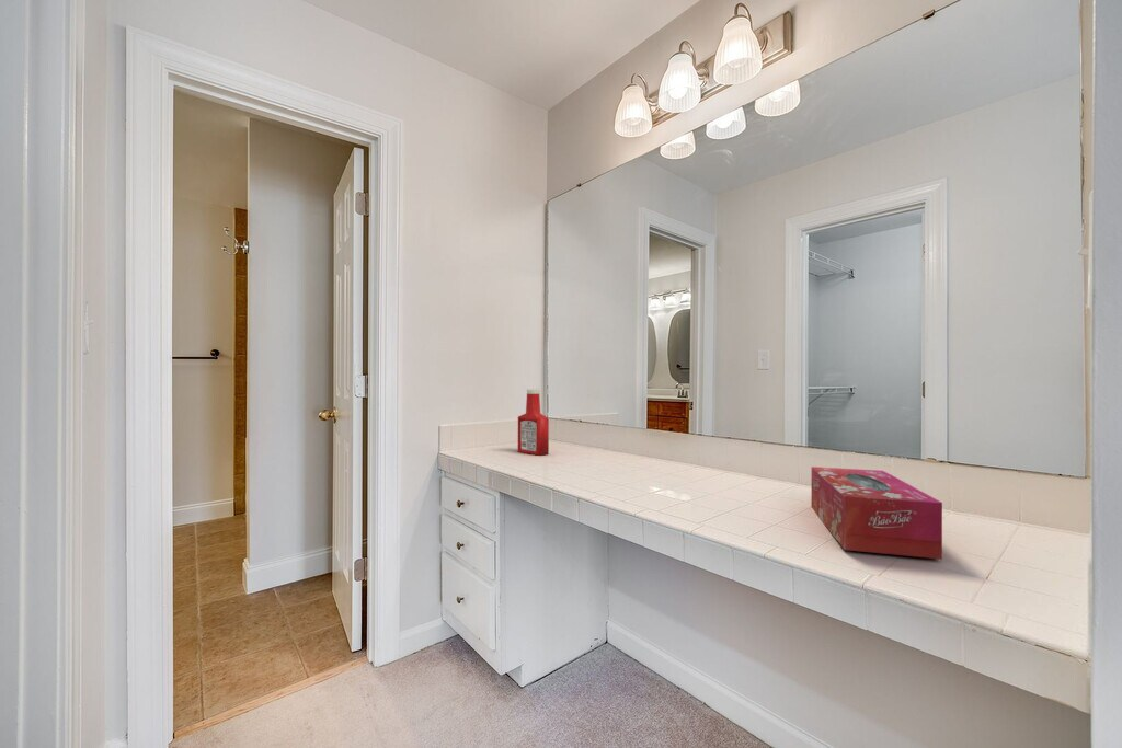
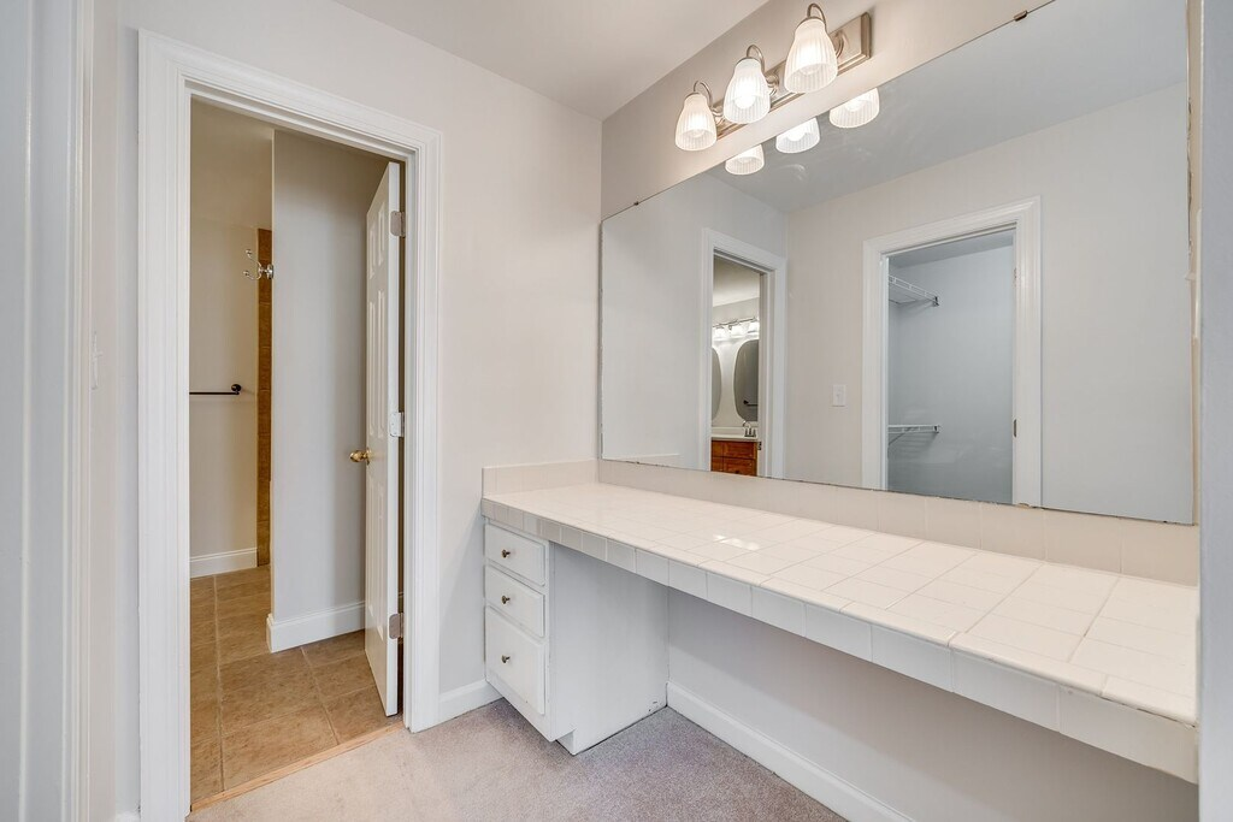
- soap bottle [517,388,550,456]
- tissue box [810,465,943,561]
